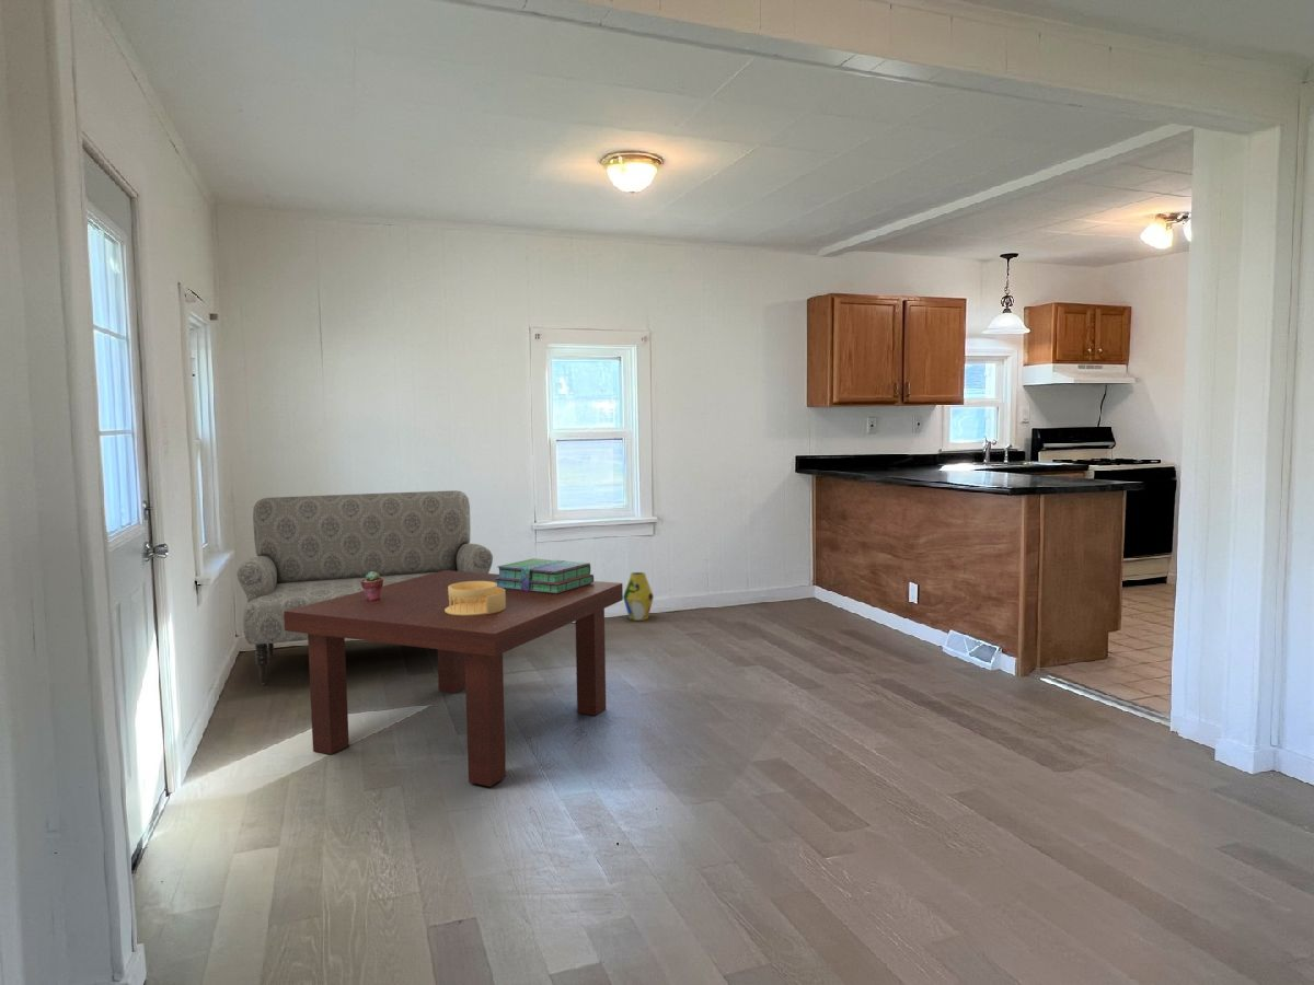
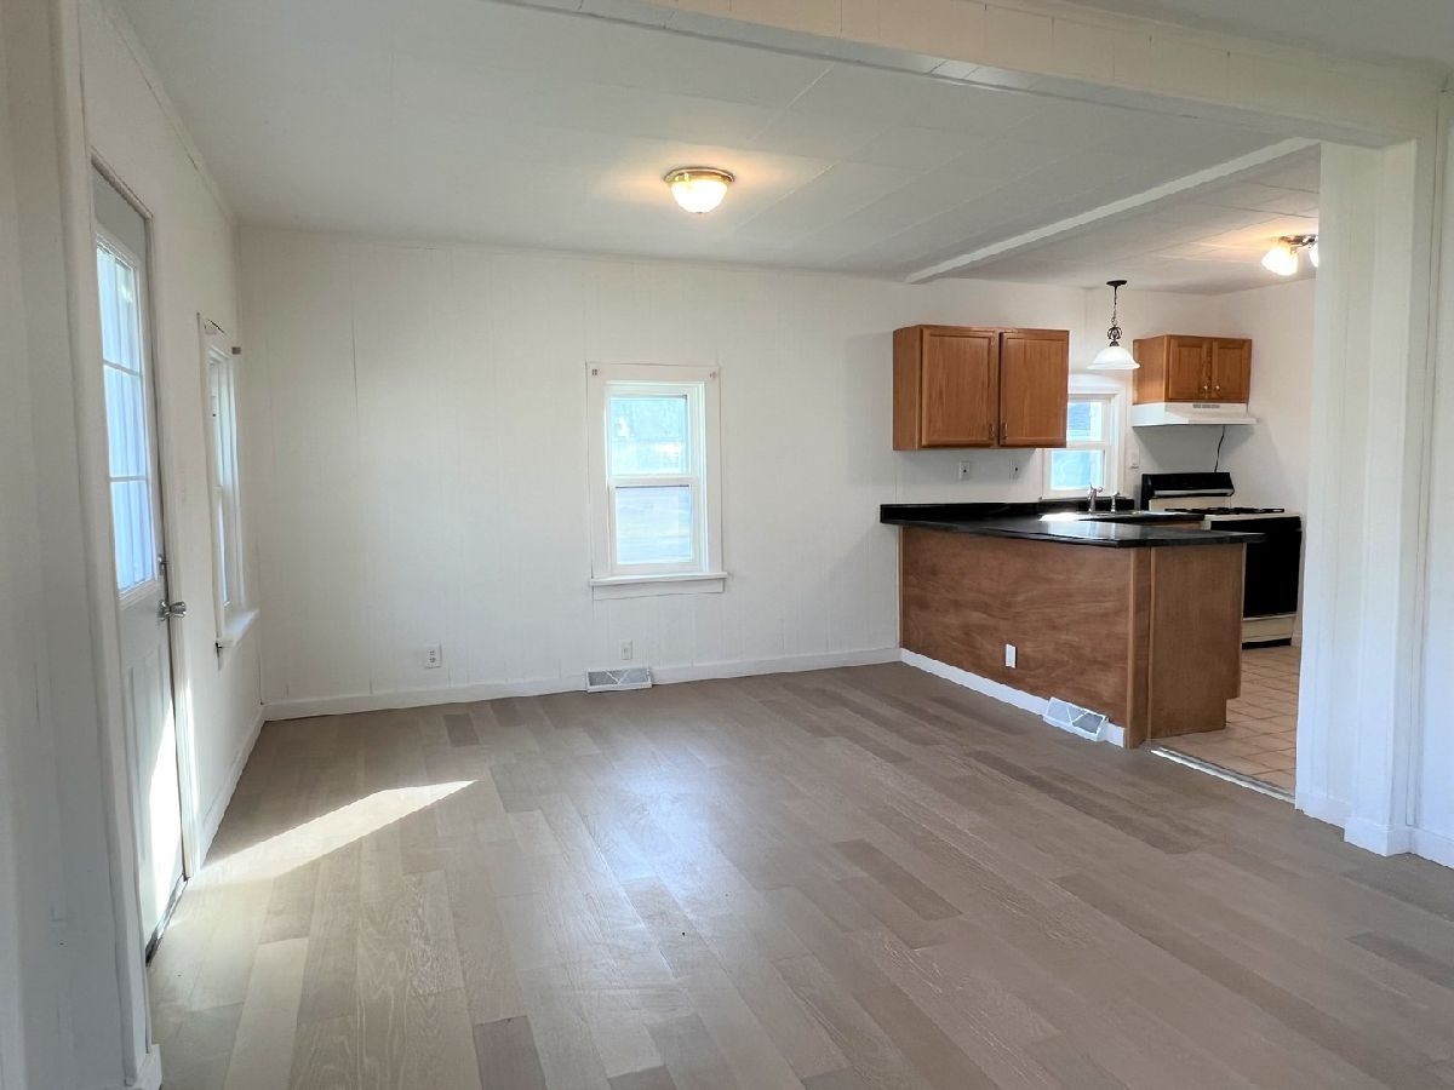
- potted succulent [360,571,383,601]
- stack of books [494,557,595,593]
- architectural model [445,581,506,615]
- vase [623,571,655,622]
- sofa [237,489,494,685]
- coffee table [284,570,624,788]
